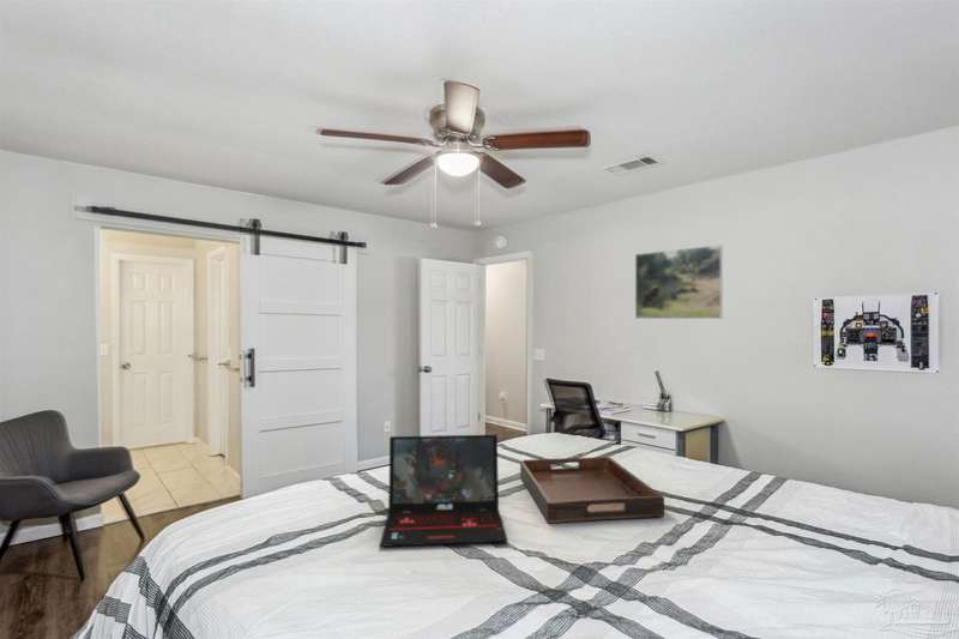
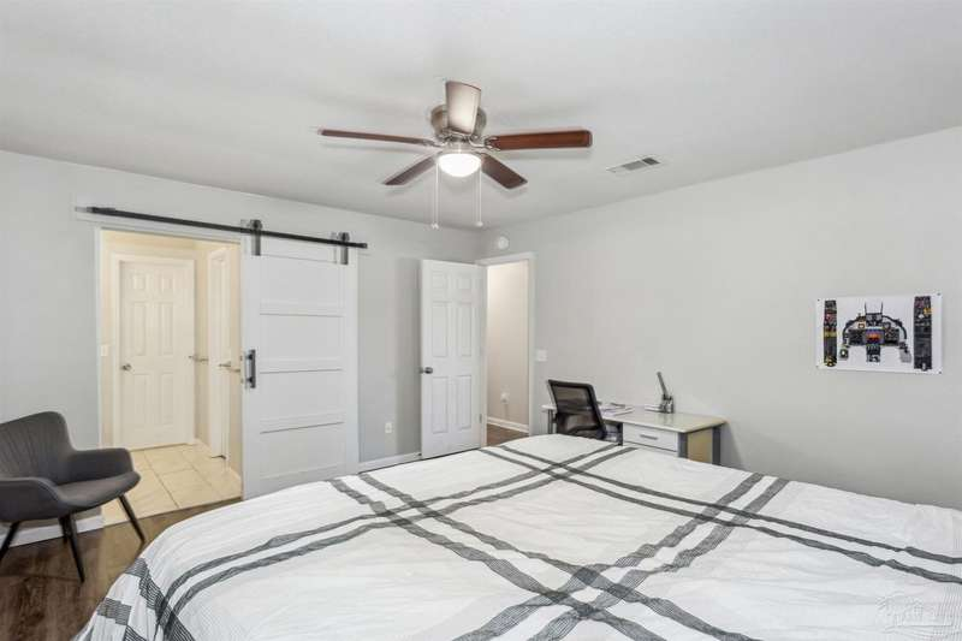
- laptop [379,434,508,548]
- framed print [634,243,724,320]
- serving tray [519,456,665,525]
